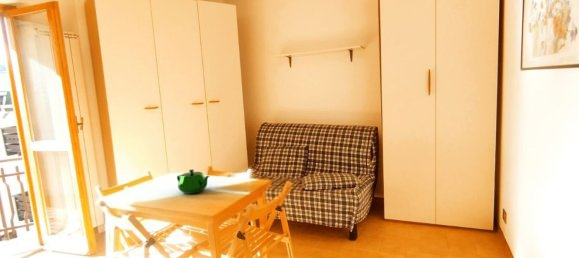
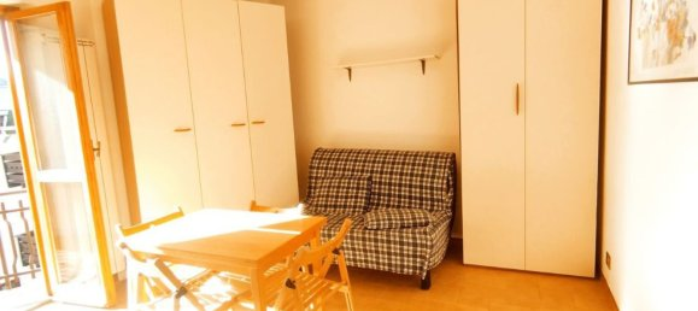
- teapot [176,168,210,195]
